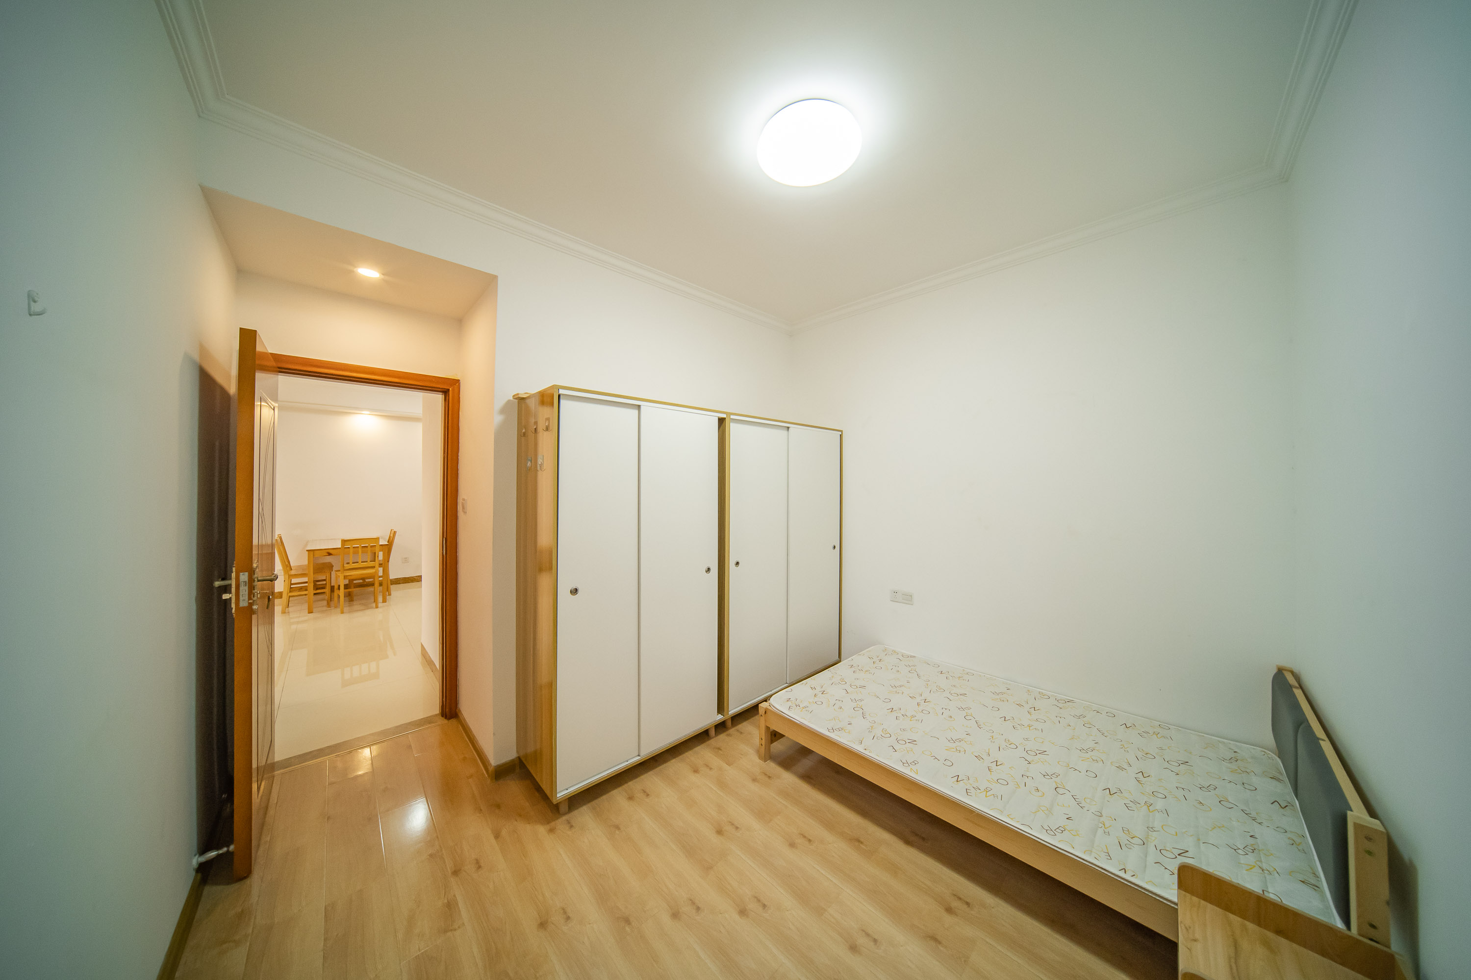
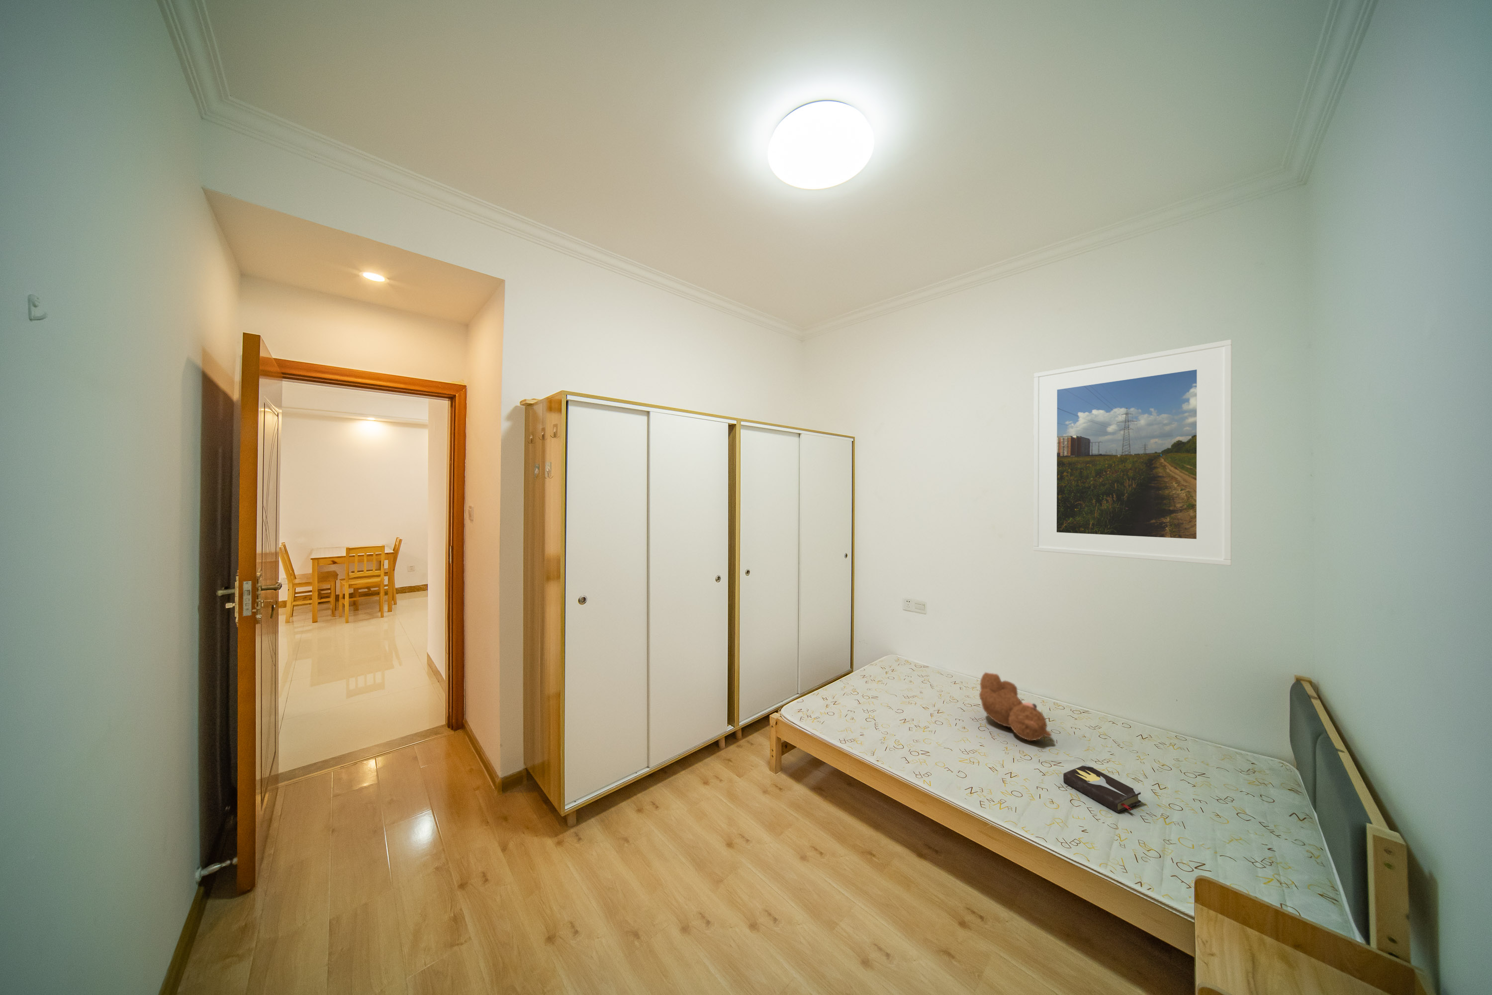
+ teddy bear [979,672,1052,742]
+ hardback book [1062,763,1141,813]
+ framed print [1032,340,1232,566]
